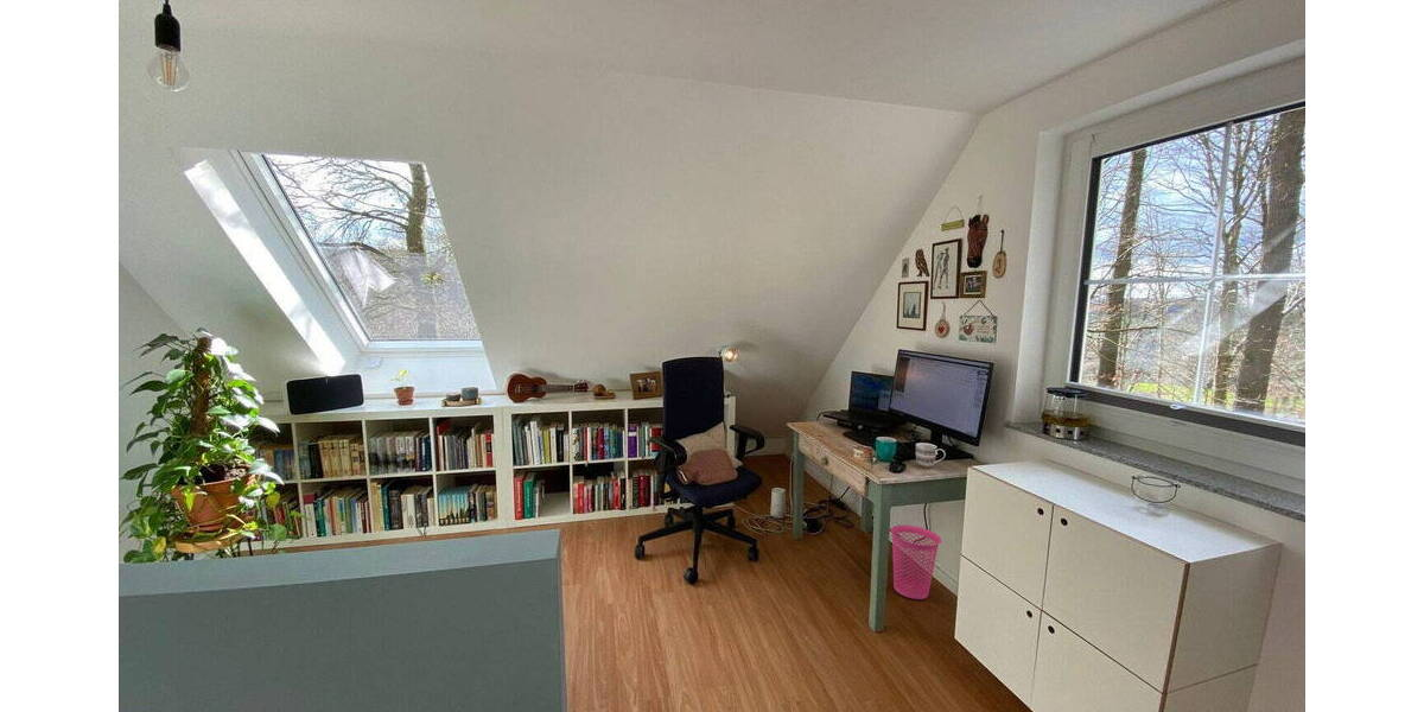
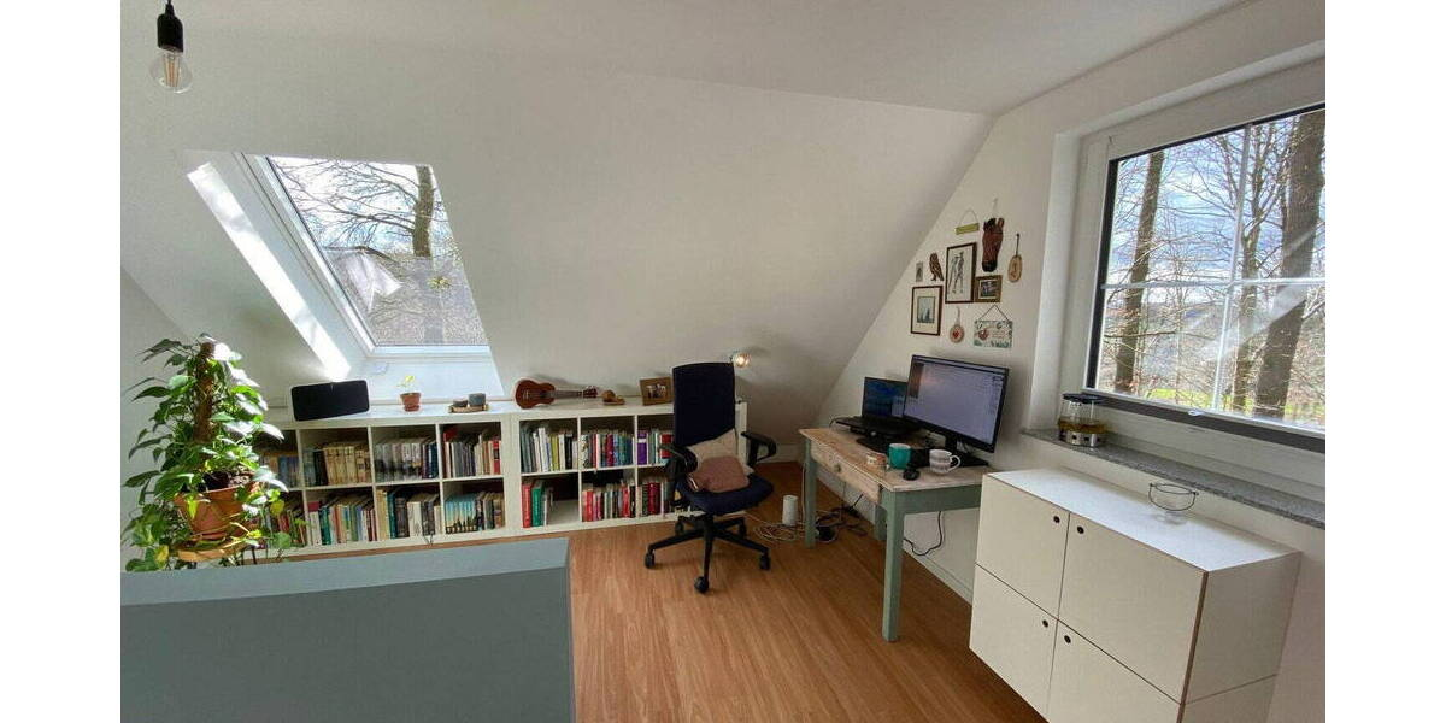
- waste basket [889,525,942,600]
